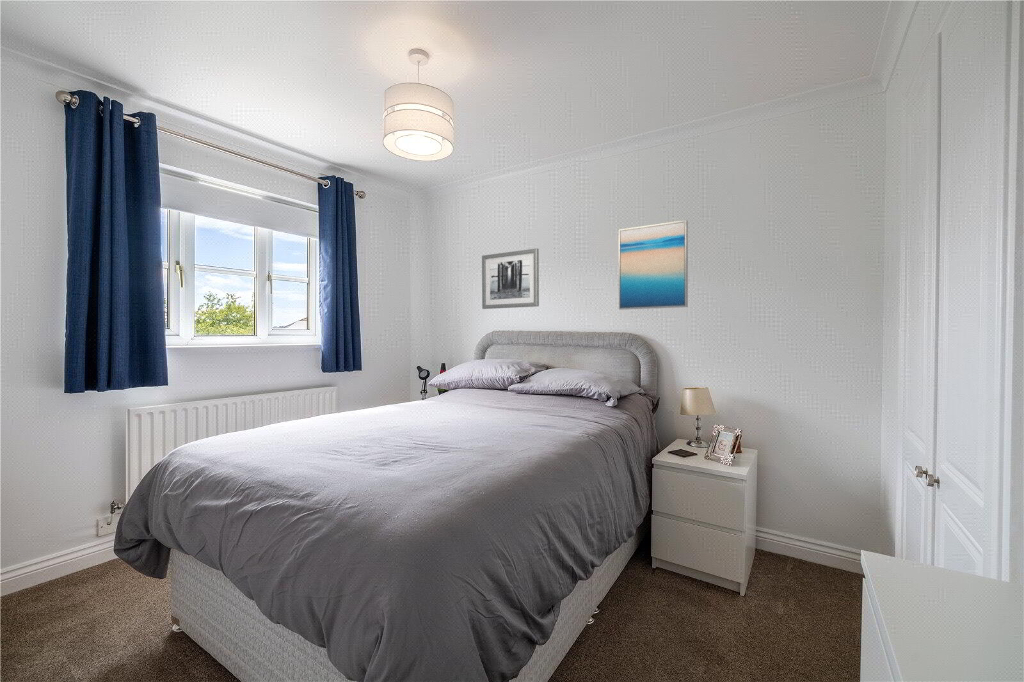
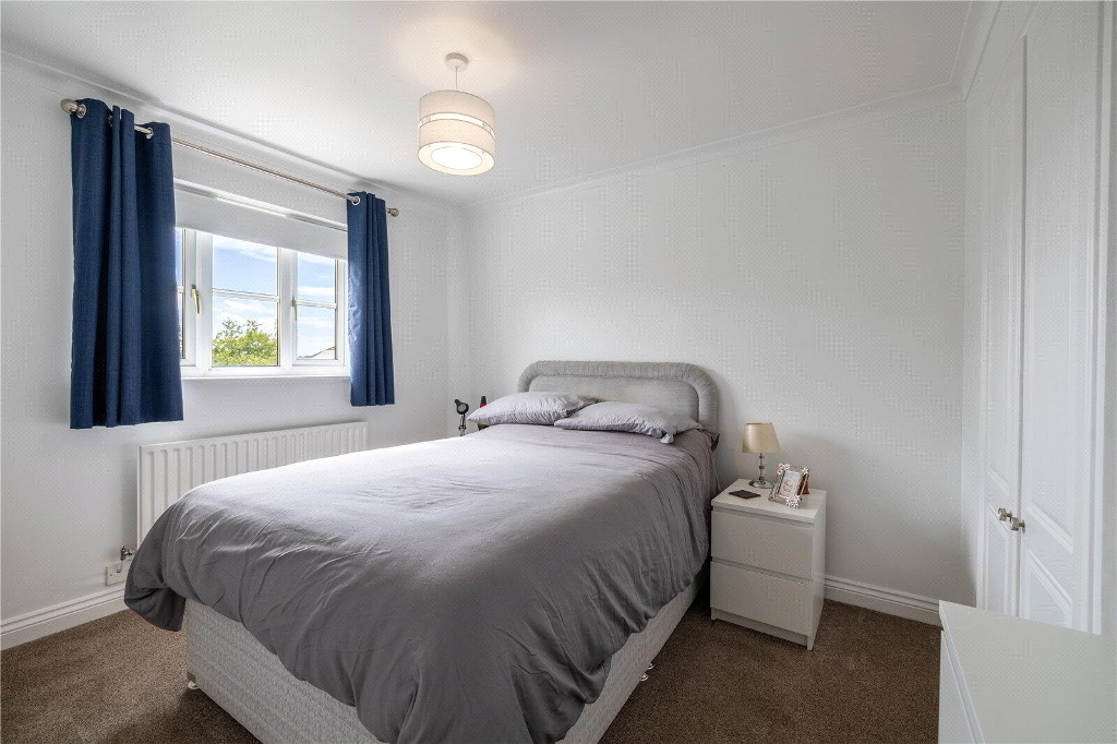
- wall art [618,219,689,311]
- wall art [481,247,540,310]
